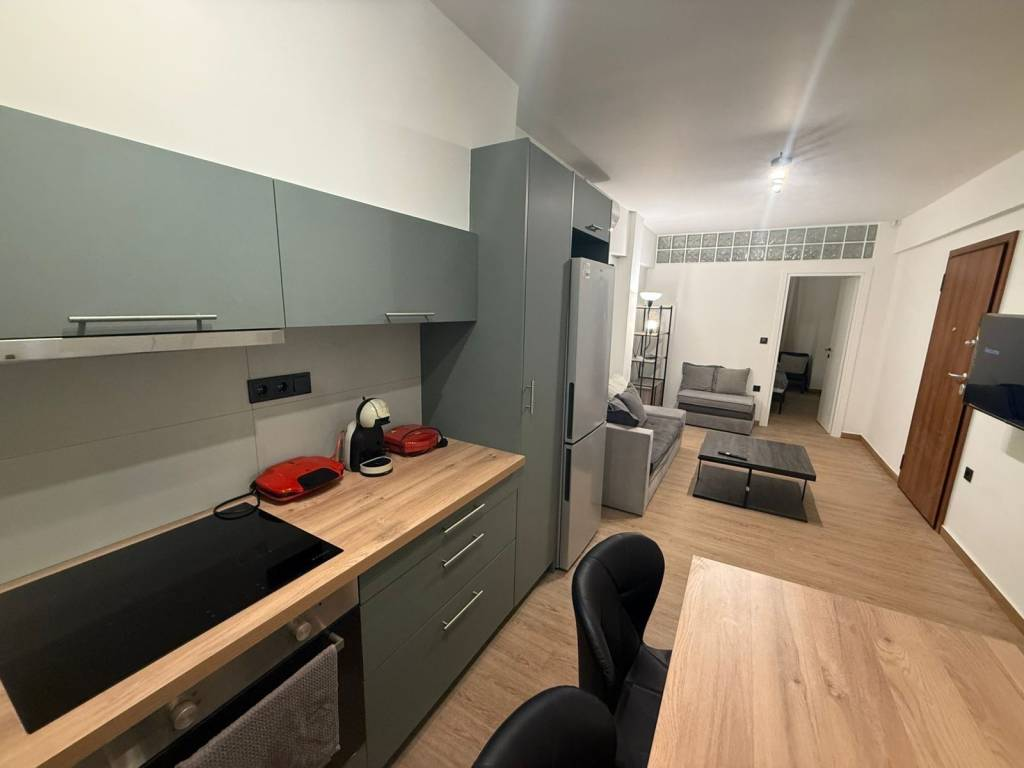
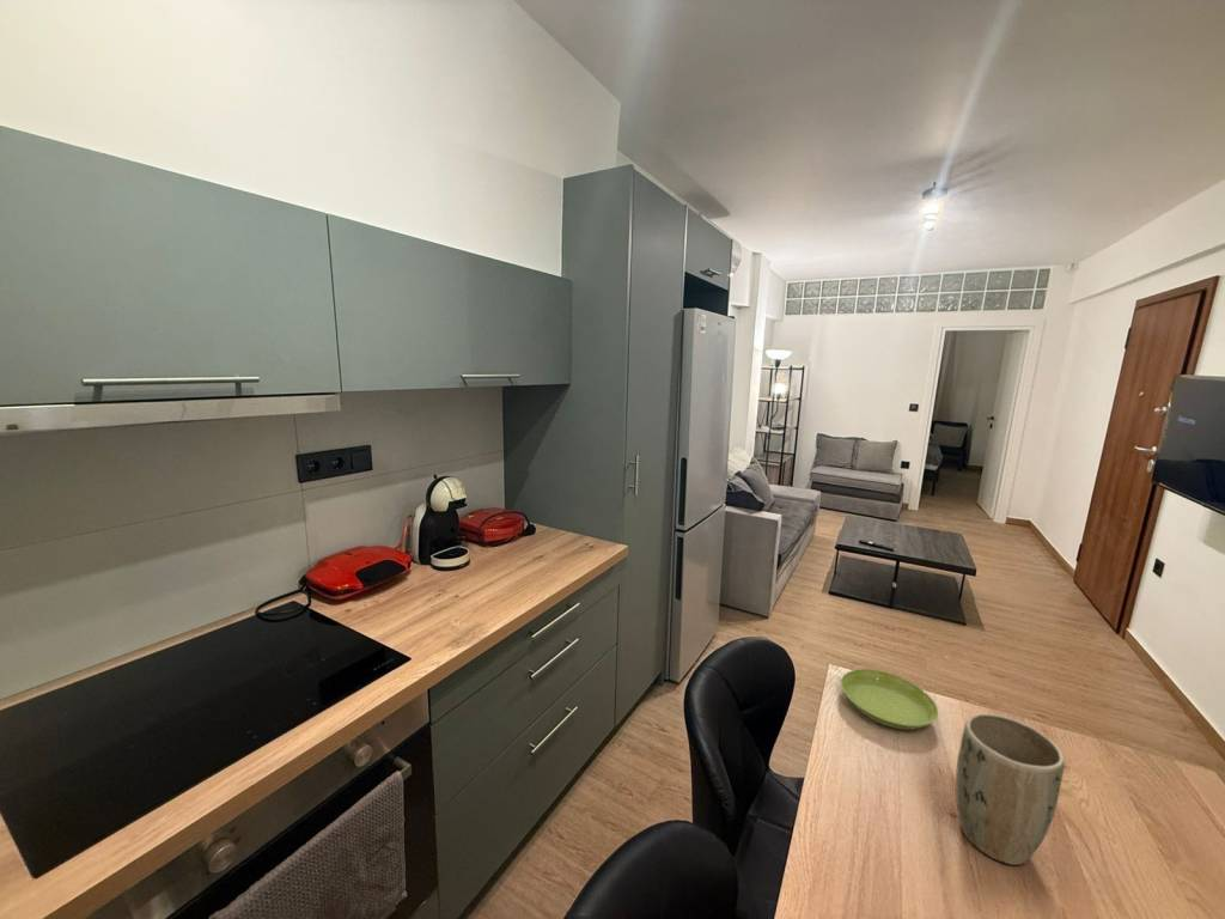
+ plant pot [955,712,1065,866]
+ saucer [840,668,939,731]
